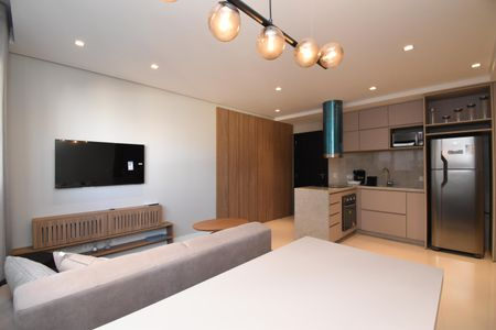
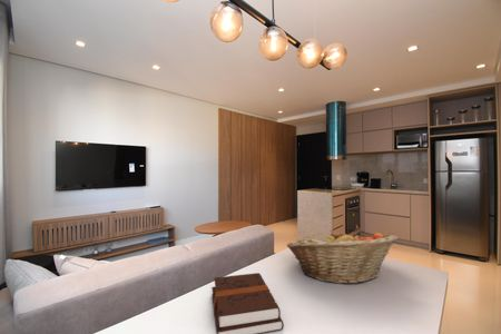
+ hardback book [210,272,285,334]
+ fruit basket [286,229,399,285]
